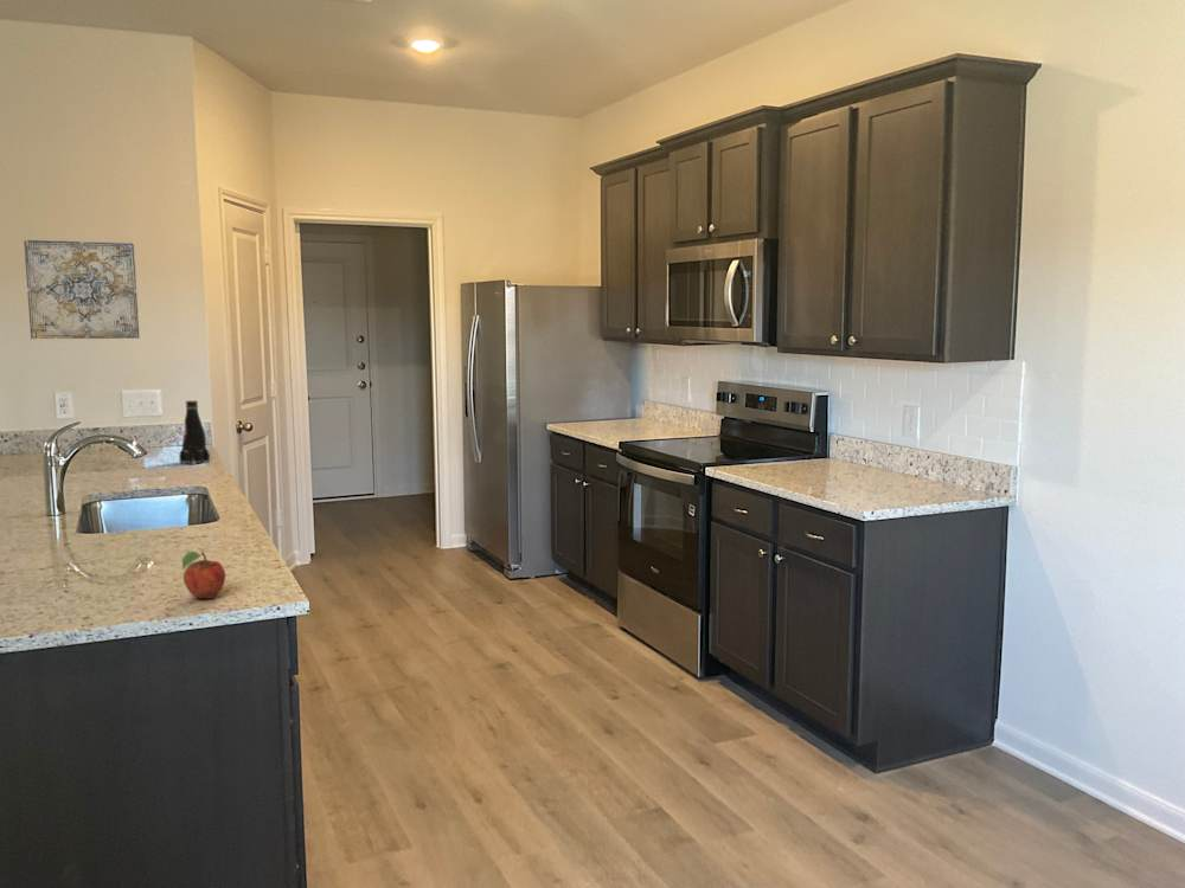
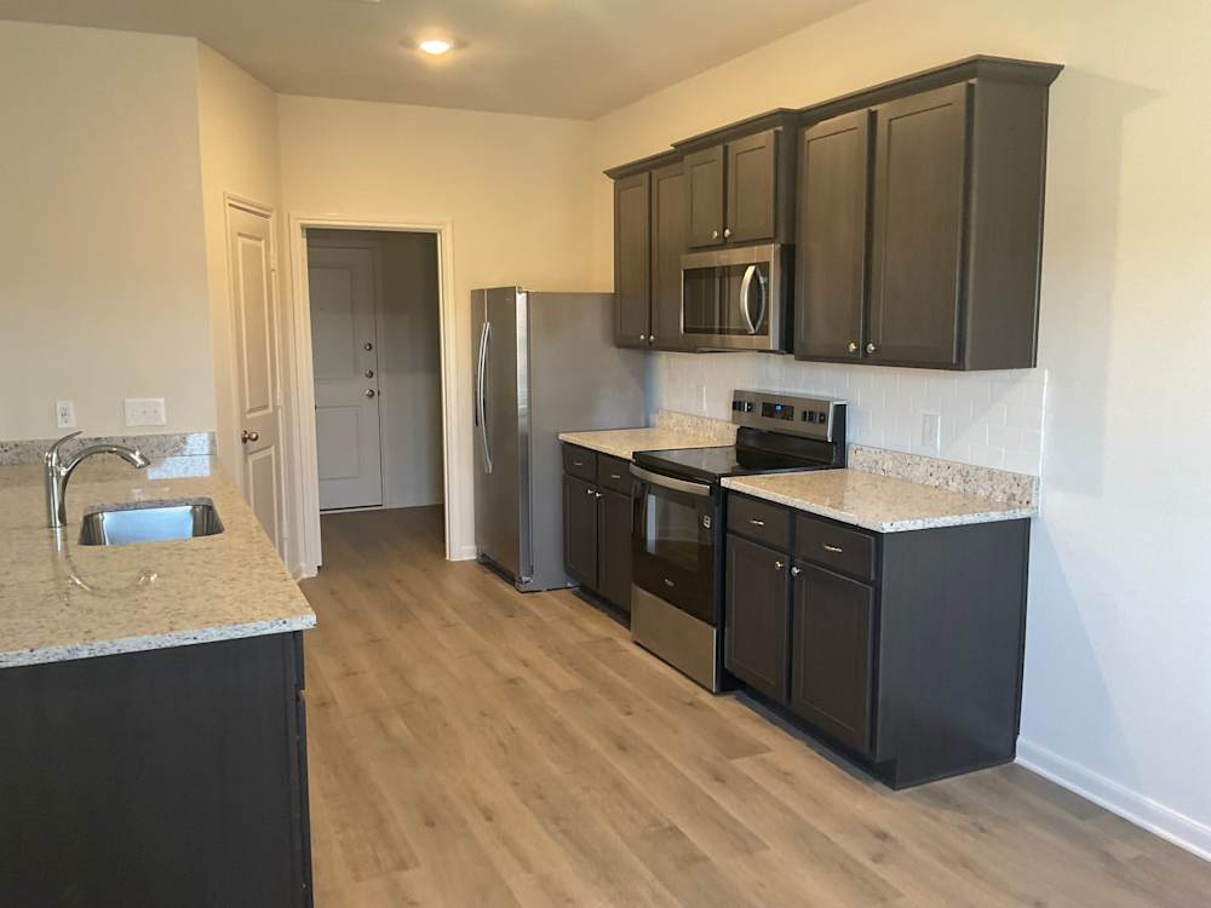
- fruit [181,551,226,600]
- wall art [23,238,140,340]
- bottle [178,399,211,465]
